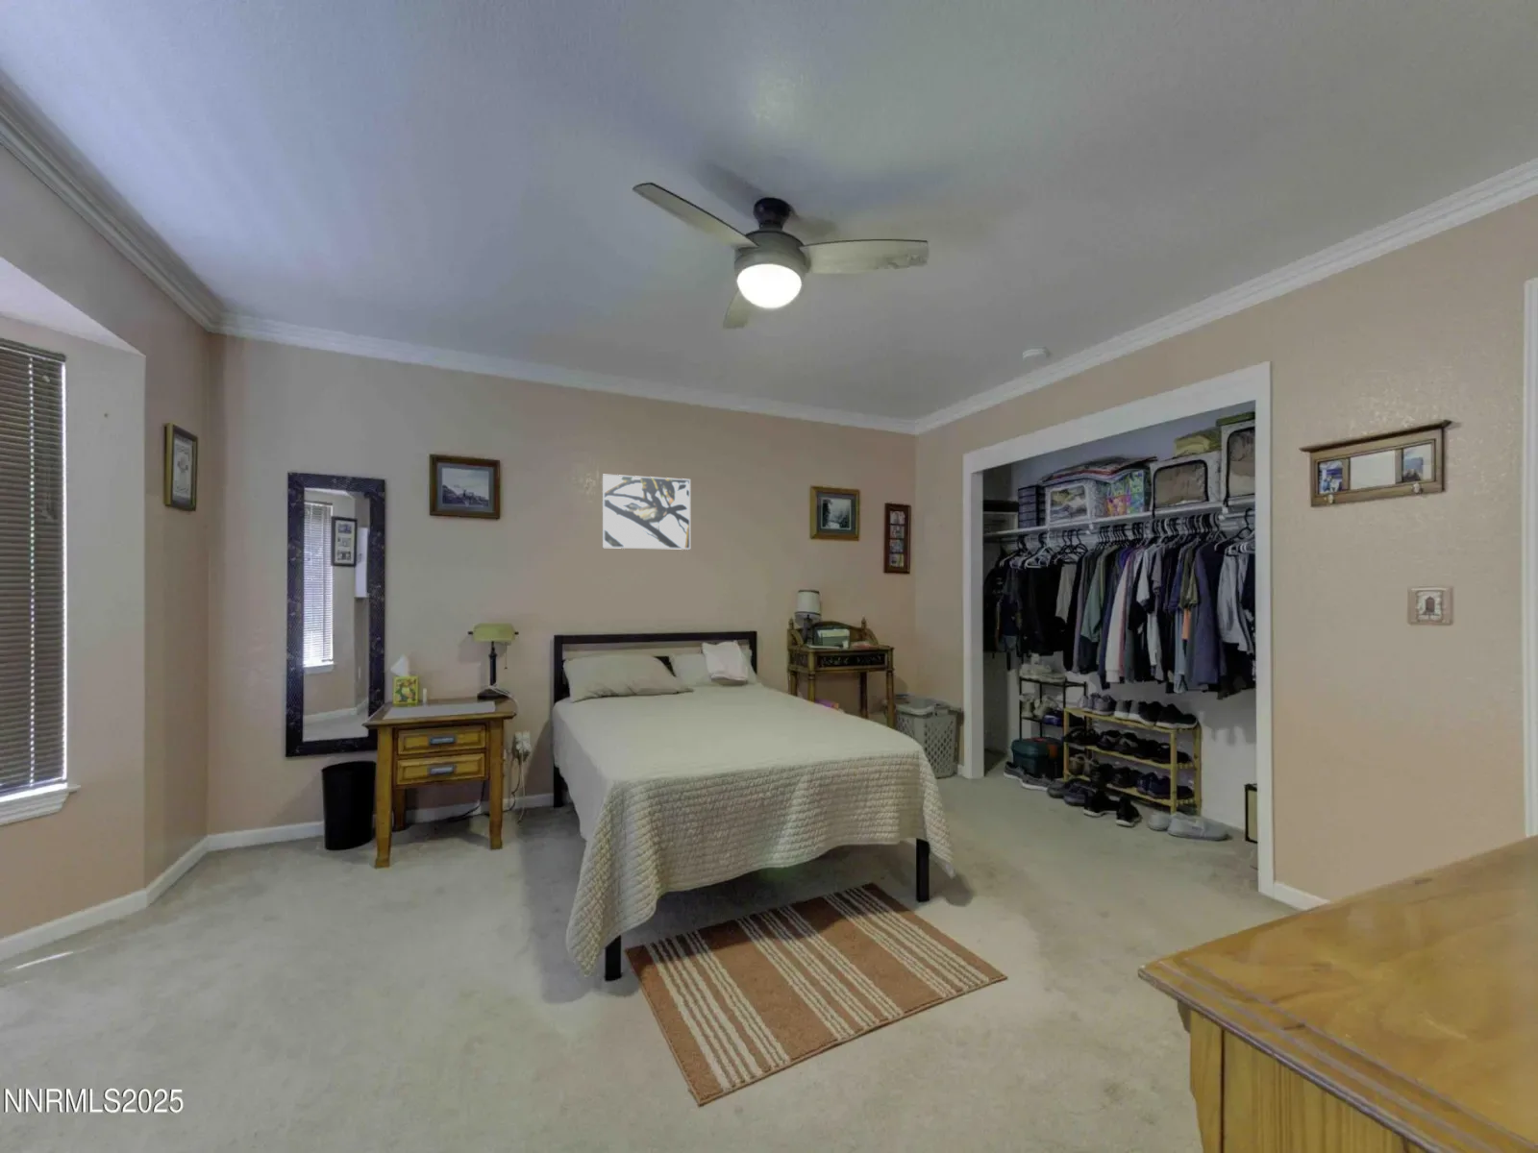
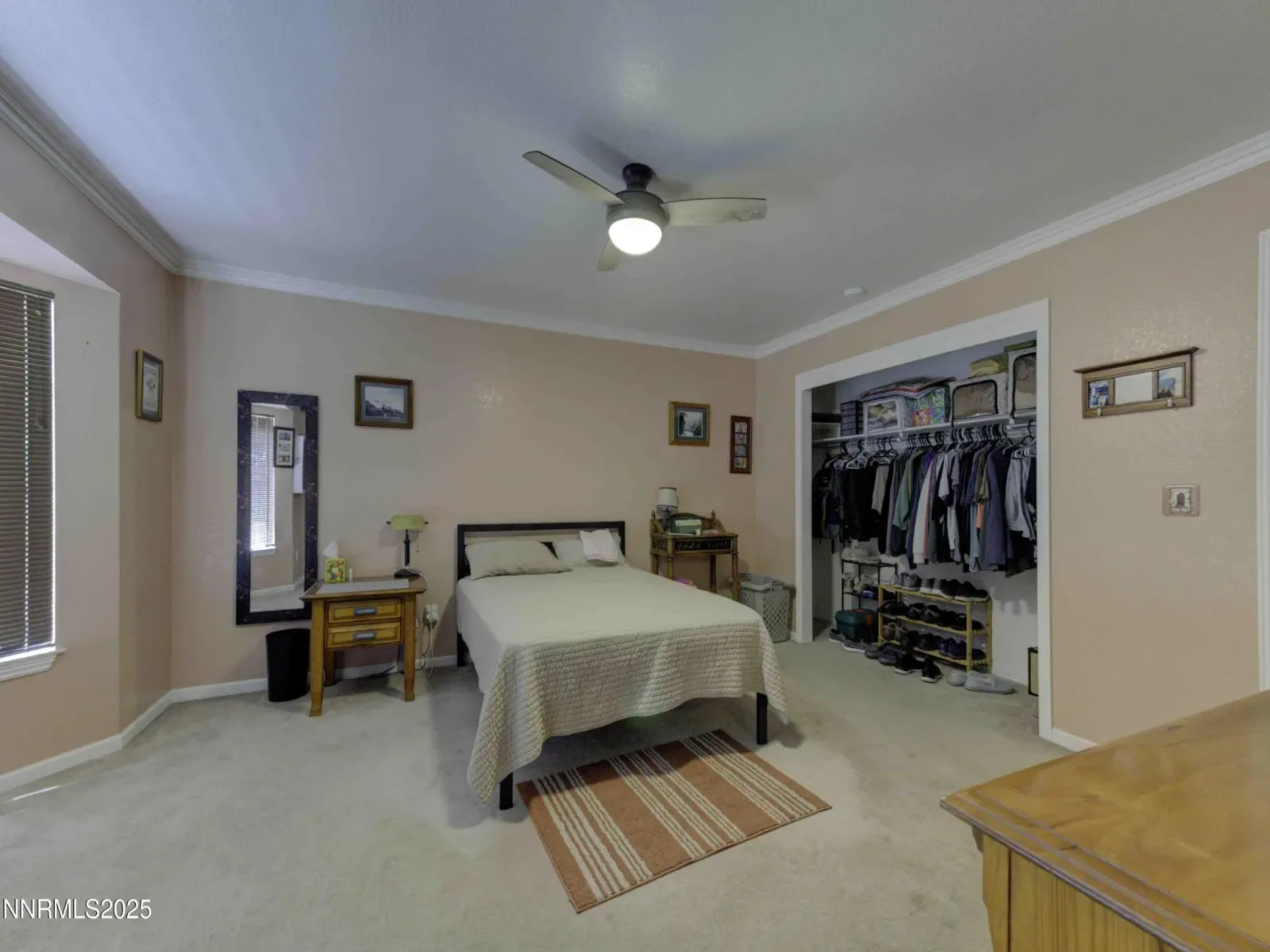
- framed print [602,474,691,551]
